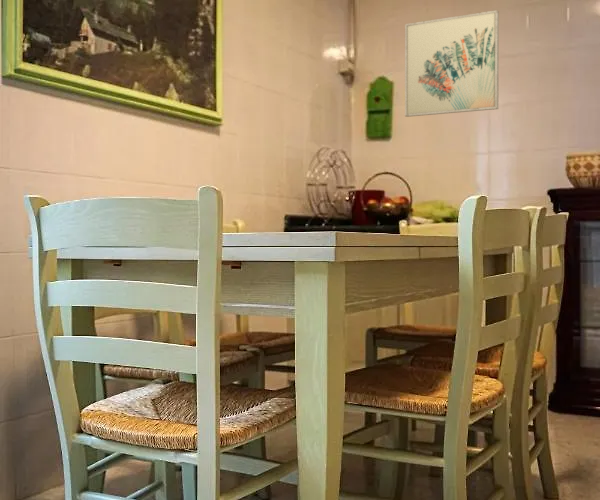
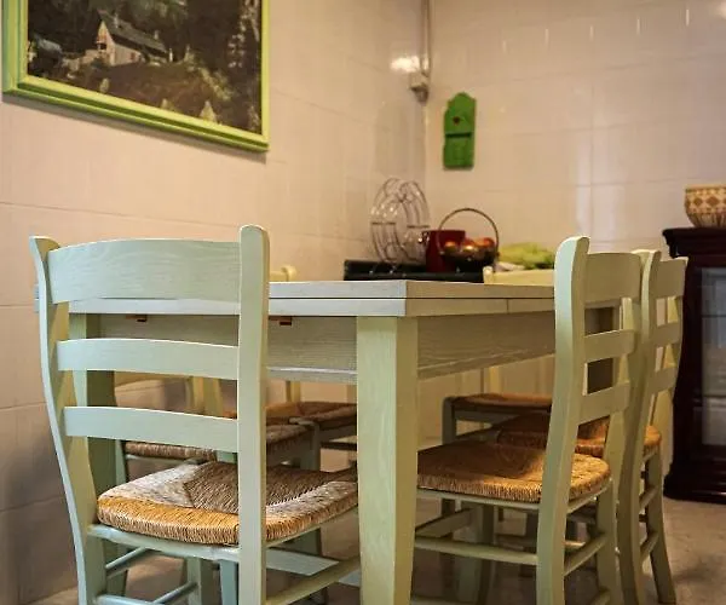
- wall art [404,9,500,118]
